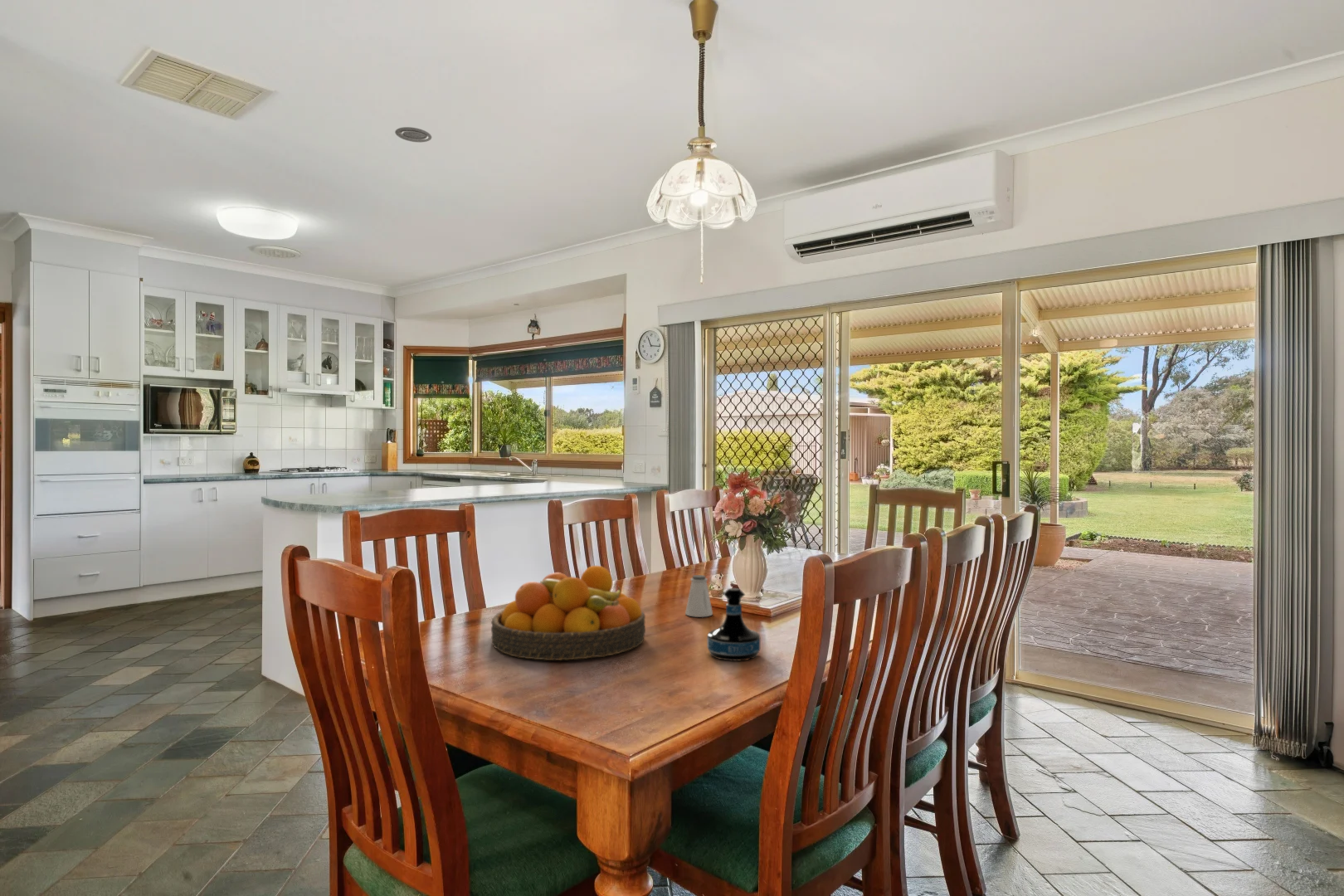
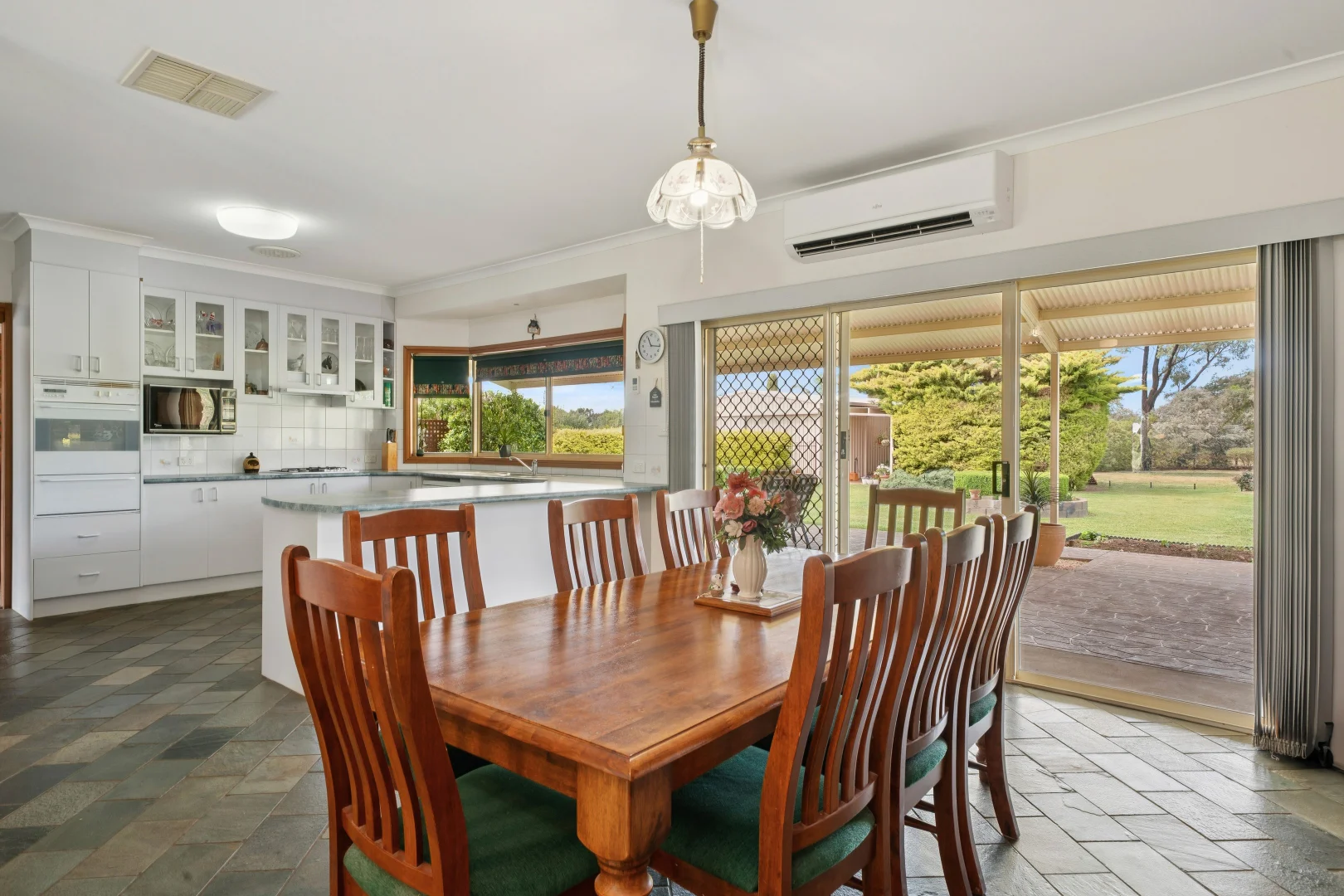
- fruit bowl [490,565,646,661]
- tequila bottle [706,587,761,661]
- recessed light [394,126,432,143]
- saltshaker [684,574,713,618]
